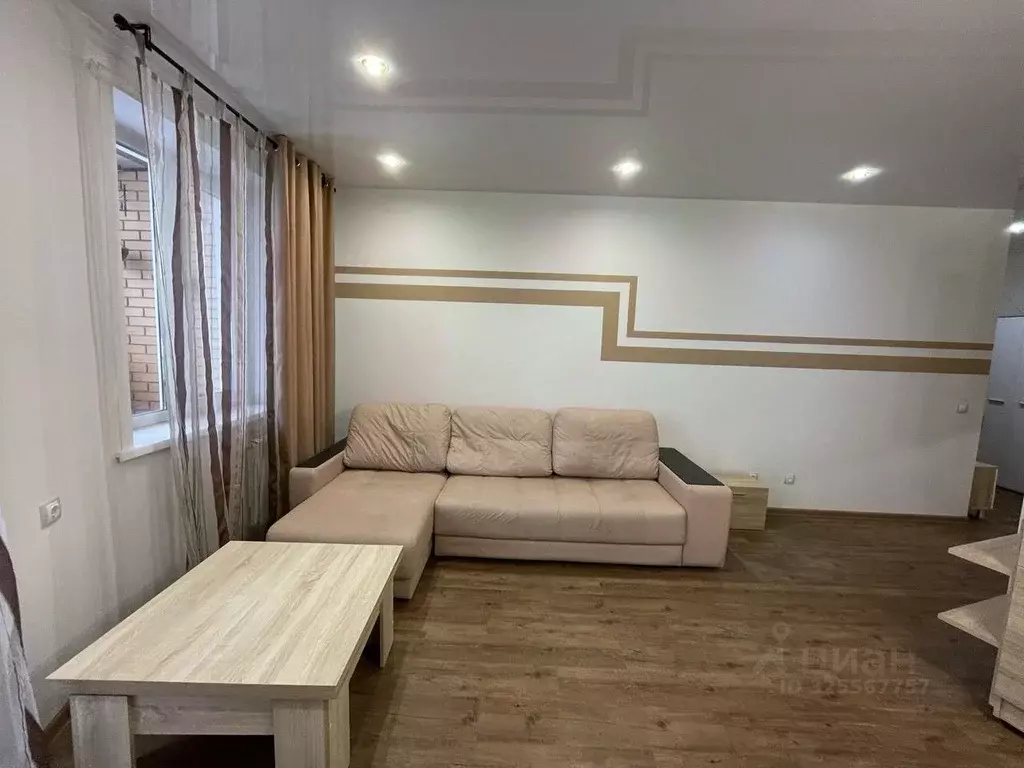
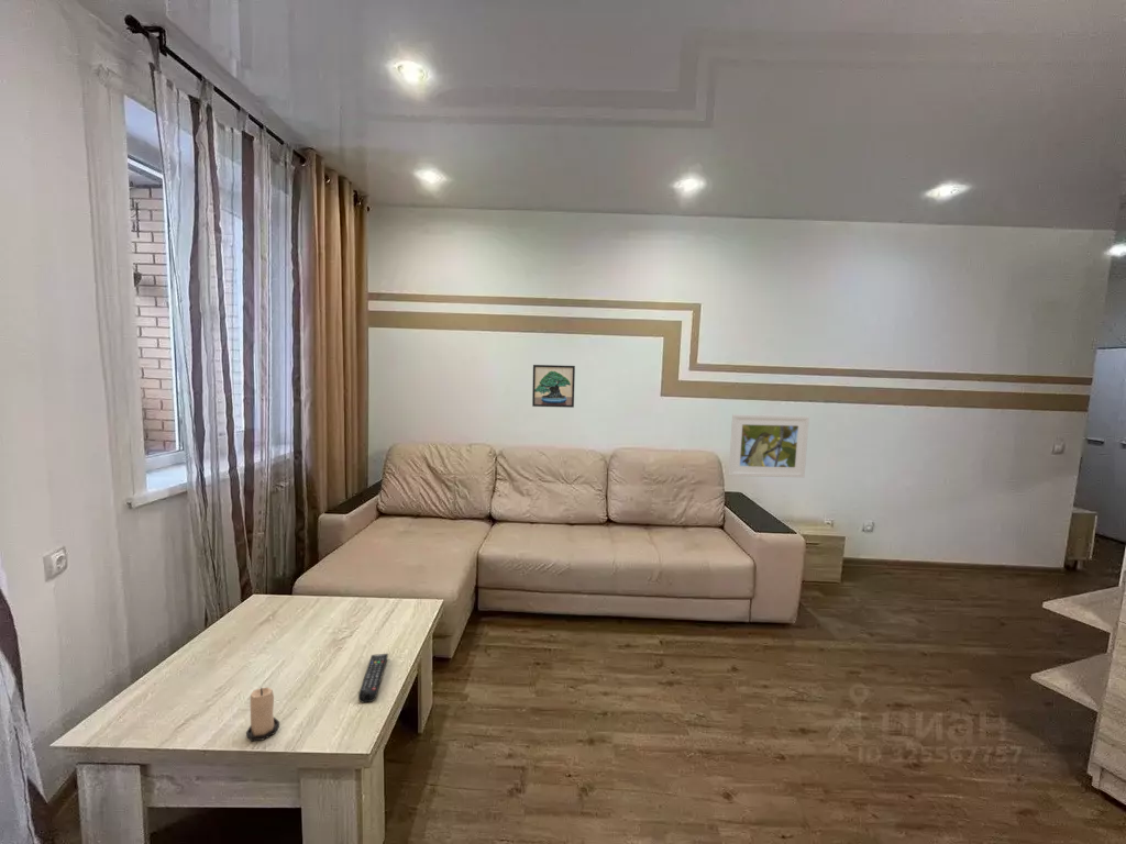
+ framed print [531,364,576,409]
+ remote control [357,653,389,704]
+ candle [245,687,280,742]
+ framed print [728,413,810,478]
